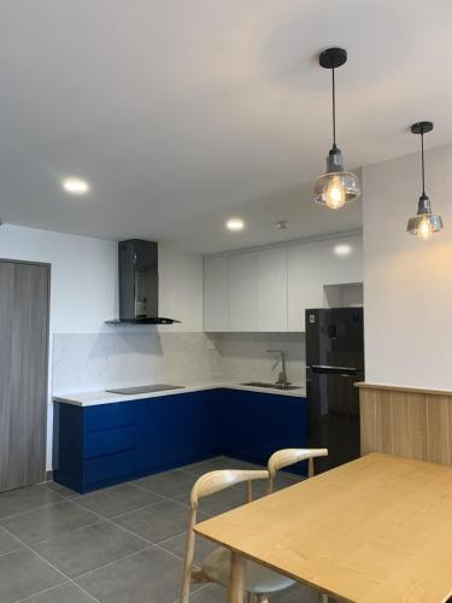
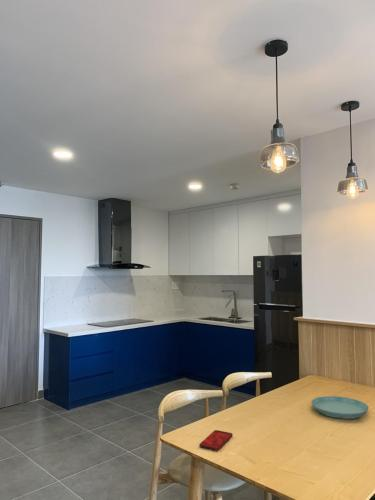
+ smartphone [198,429,233,452]
+ saucer [310,395,370,420]
